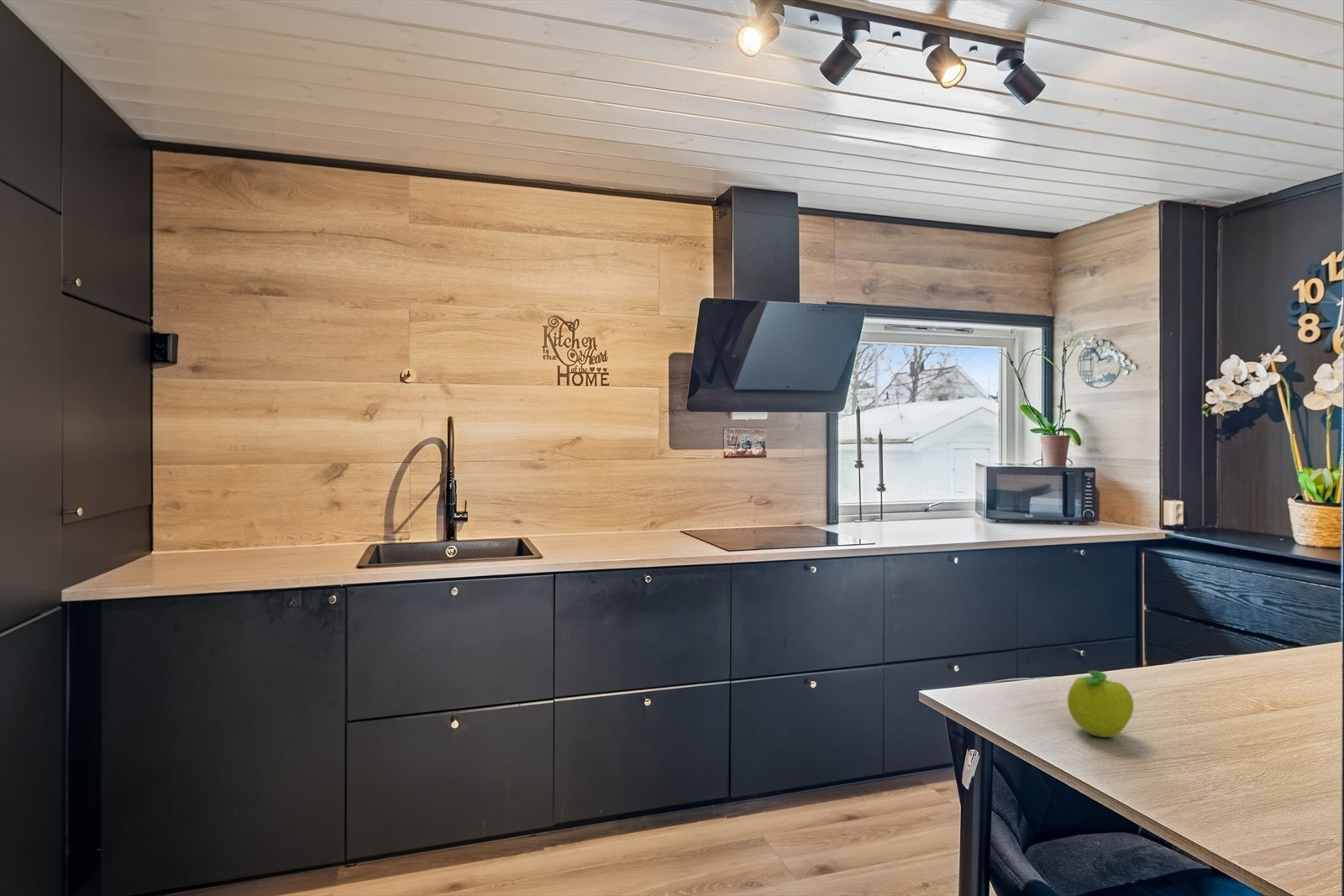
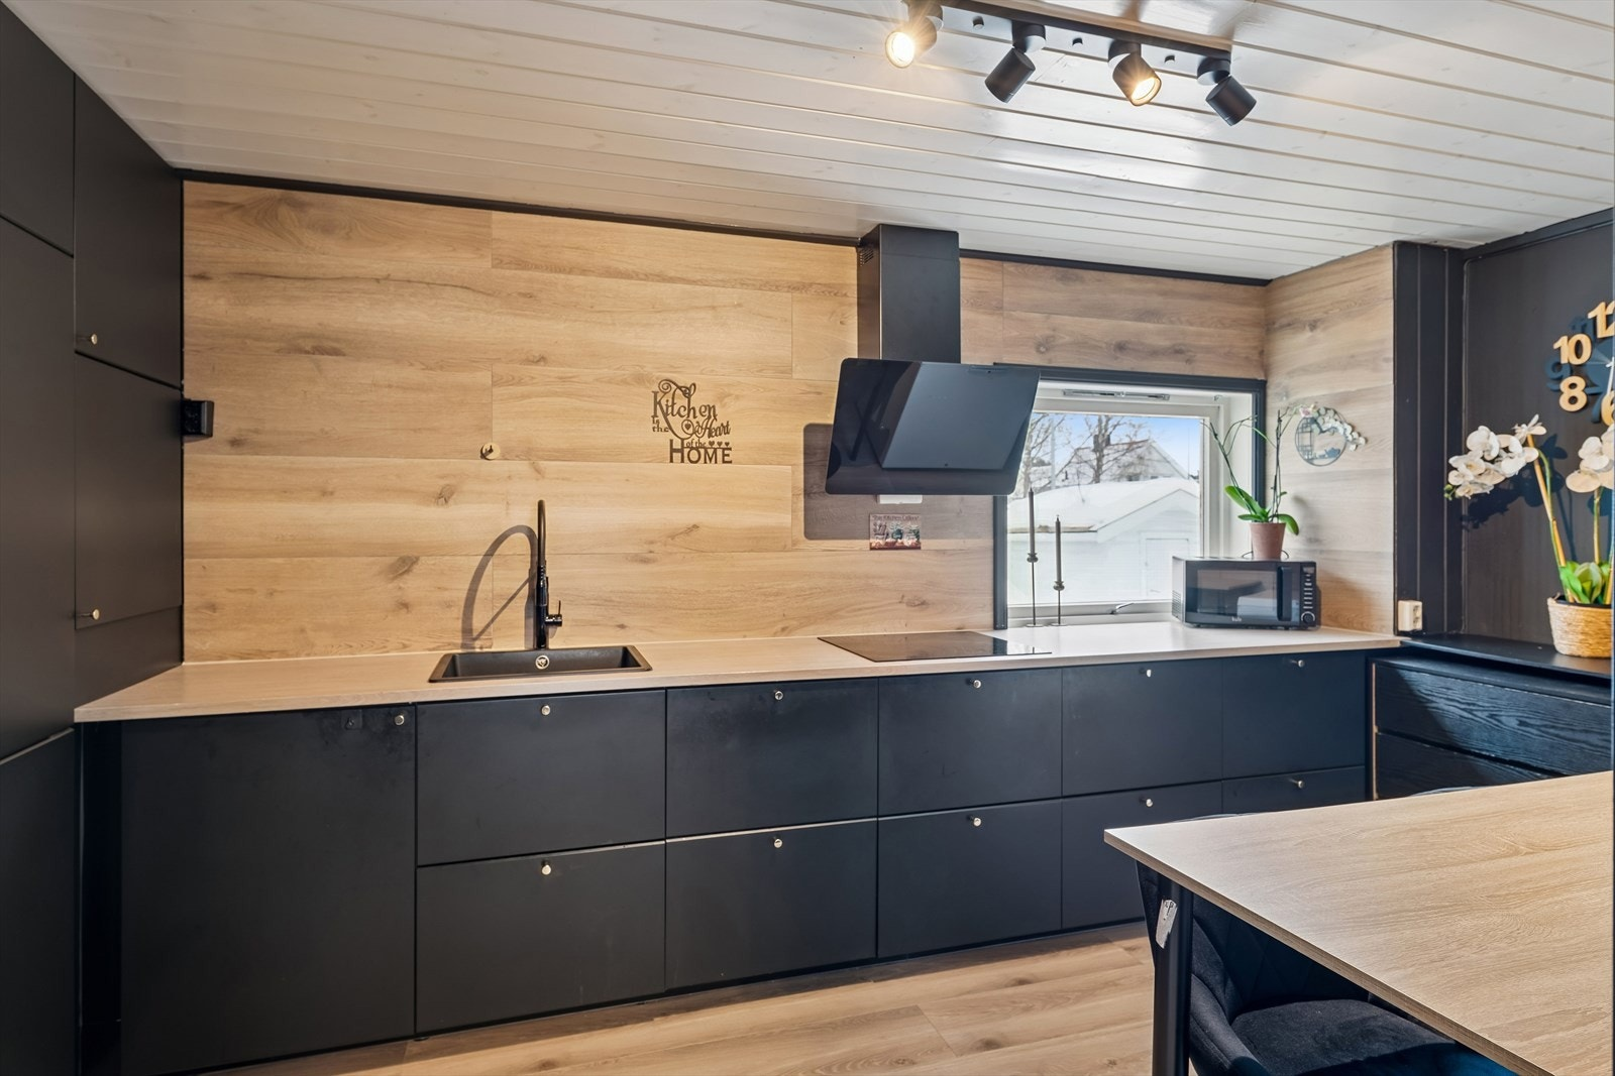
- fruit [1067,670,1135,738]
